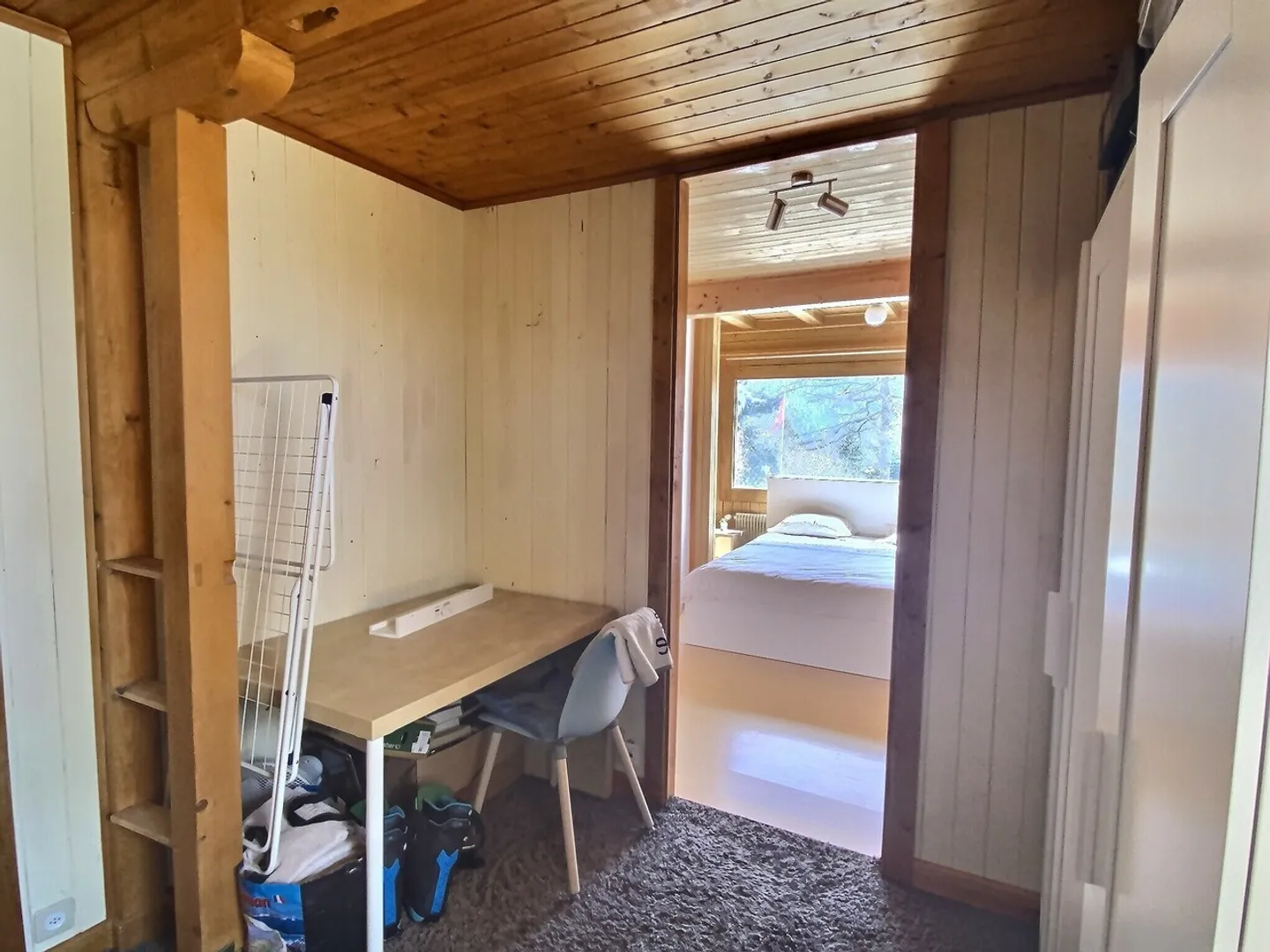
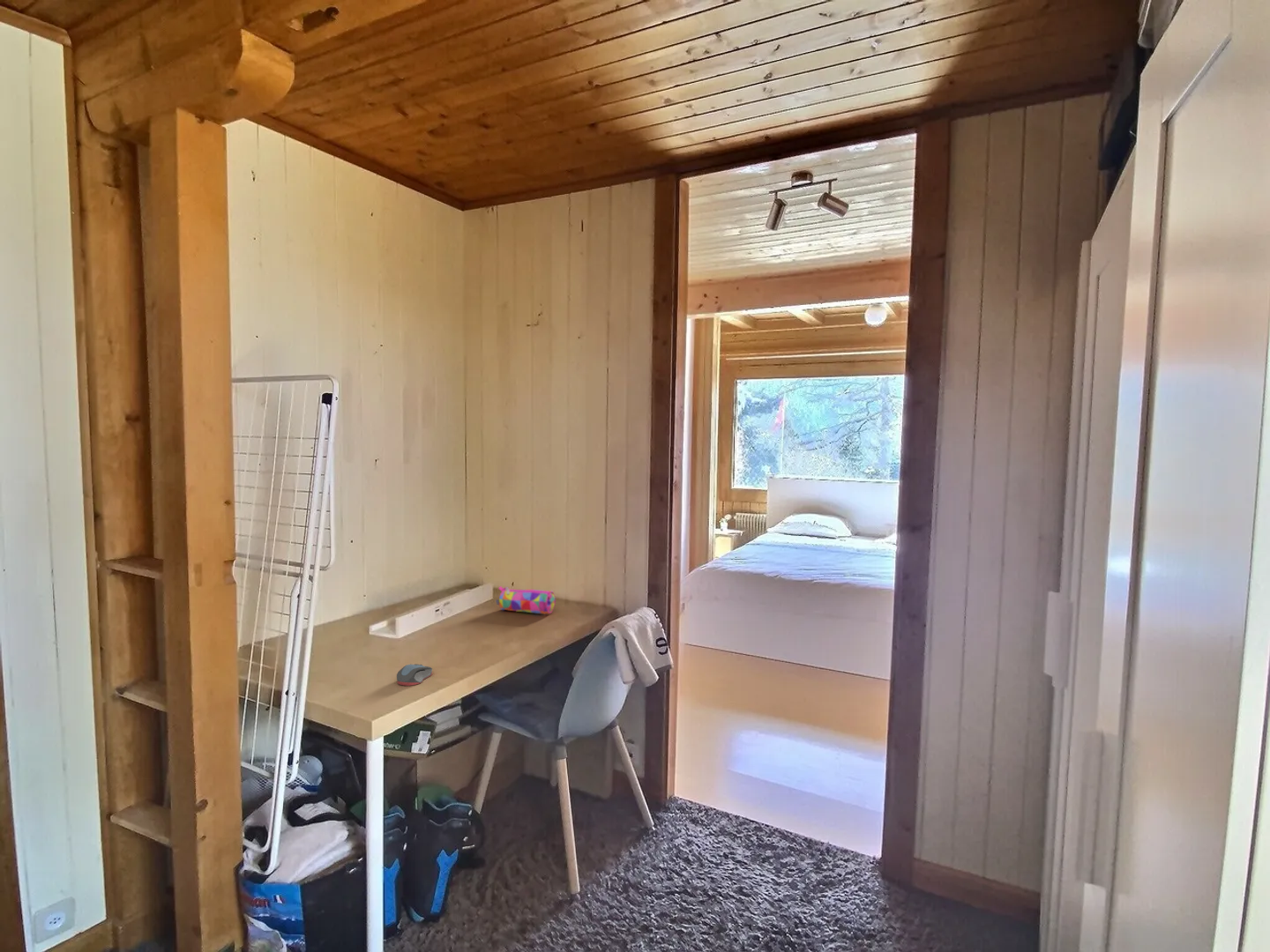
+ computer mouse [396,663,433,687]
+ pencil case [495,585,557,614]
